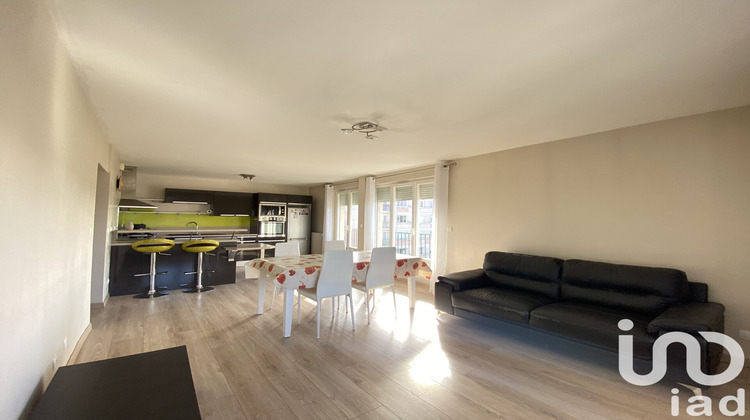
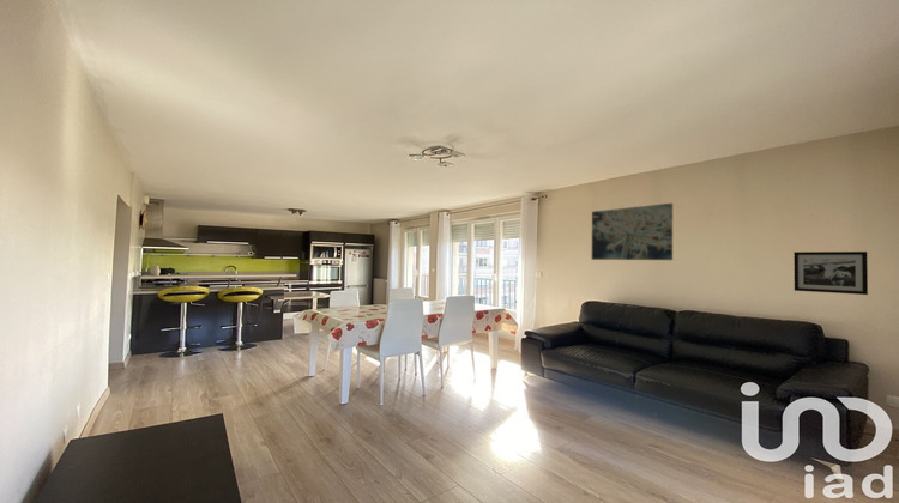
+ picture frame [792,250,869,296]
+ wall art [591,202,674,261]
